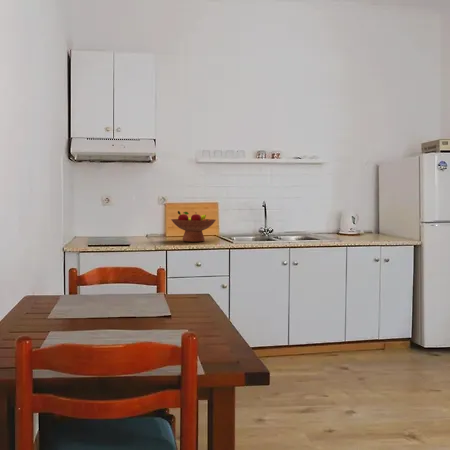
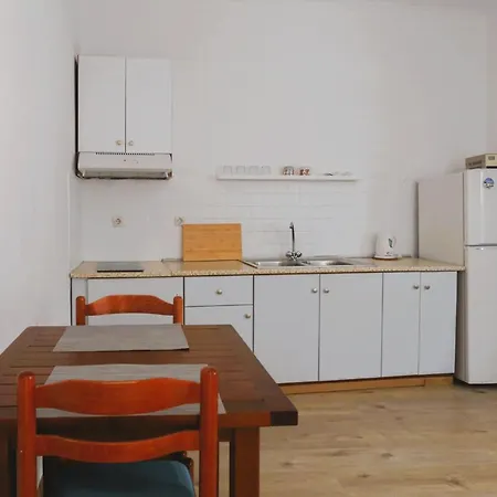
- fruit bowl [170,210,217,243]
